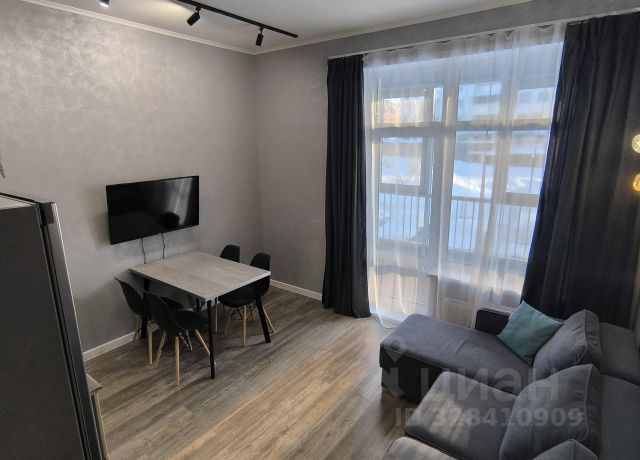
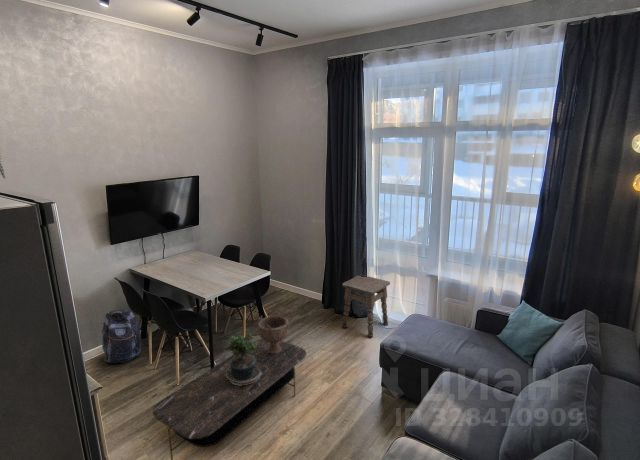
+ backpack [101,309,142,364]
+ decorative bowl [257,310,291,354]
+ coffee table [152,338,307,460]
+ potted plant [221,333,261,386]
+ side table [341,275,391,339]
